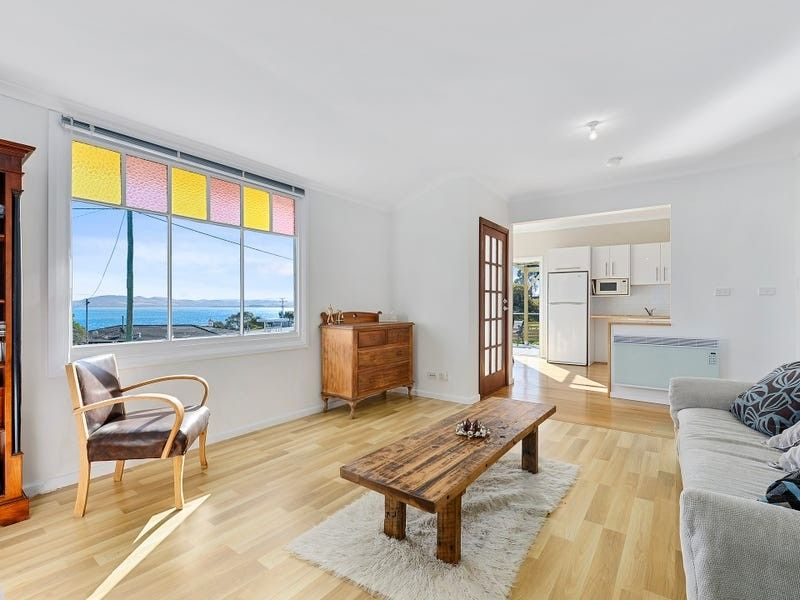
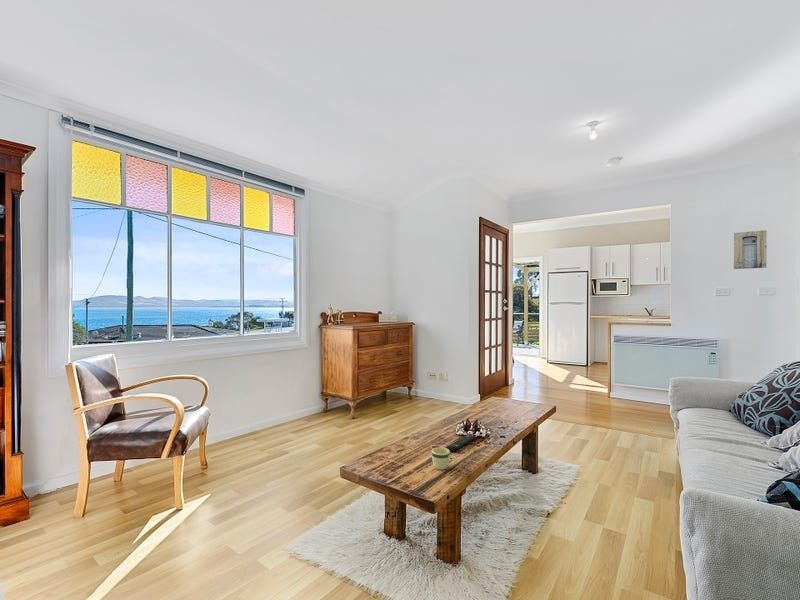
+ wall art [733,229,768,270]
+ mug [431,446,458,470]
+ remote control [444,434,477,452]
